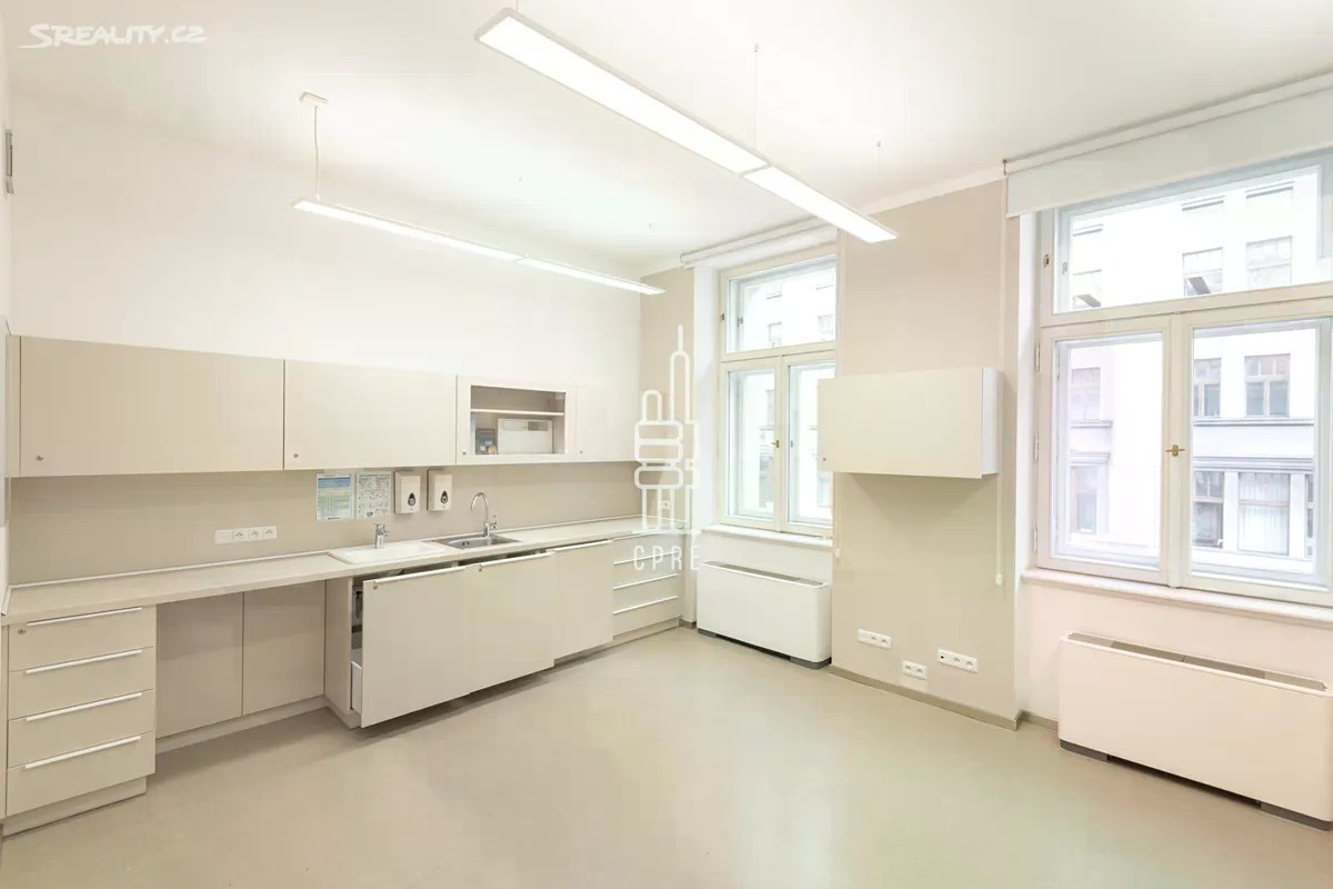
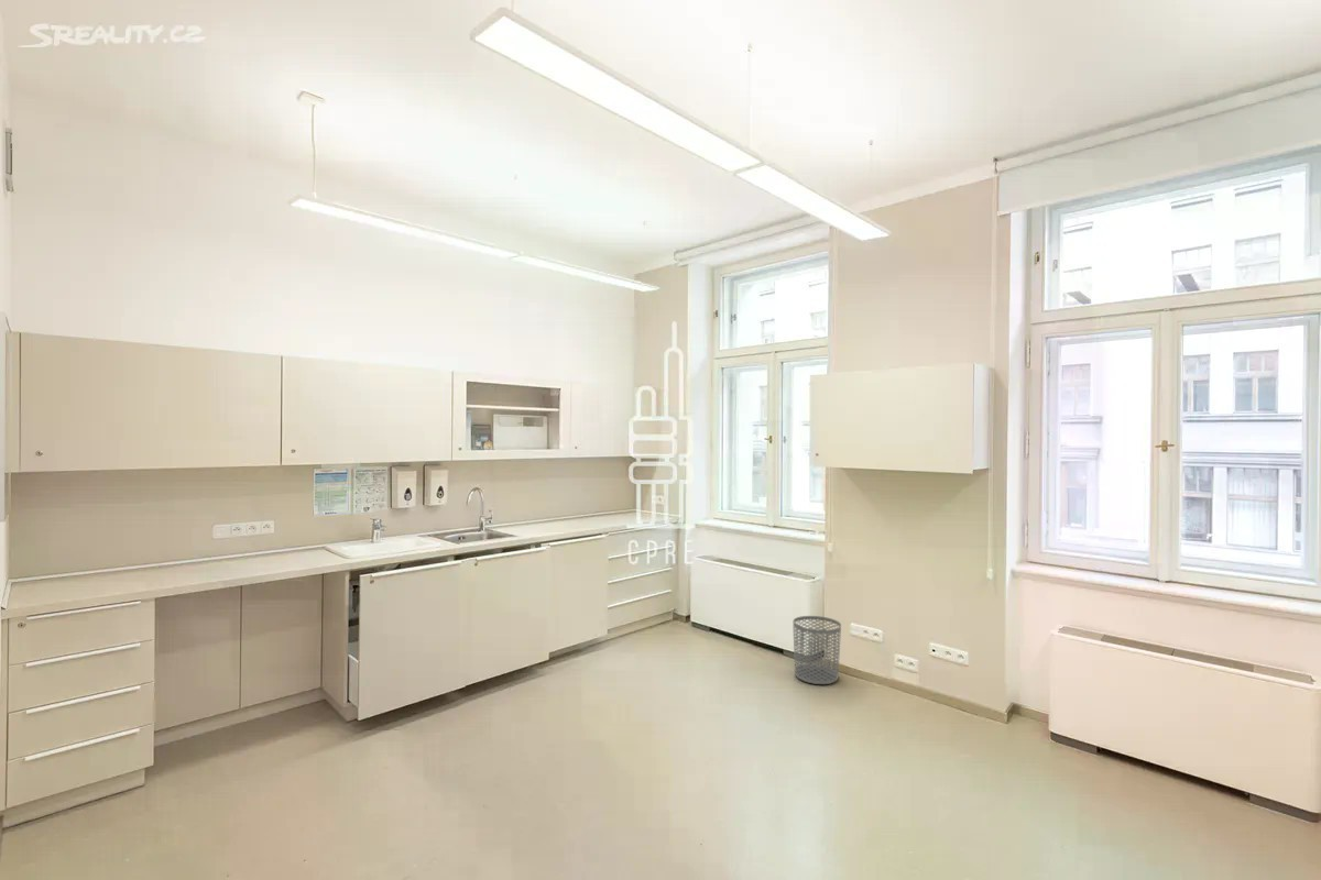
+ waste bin [791,615,842,685]
